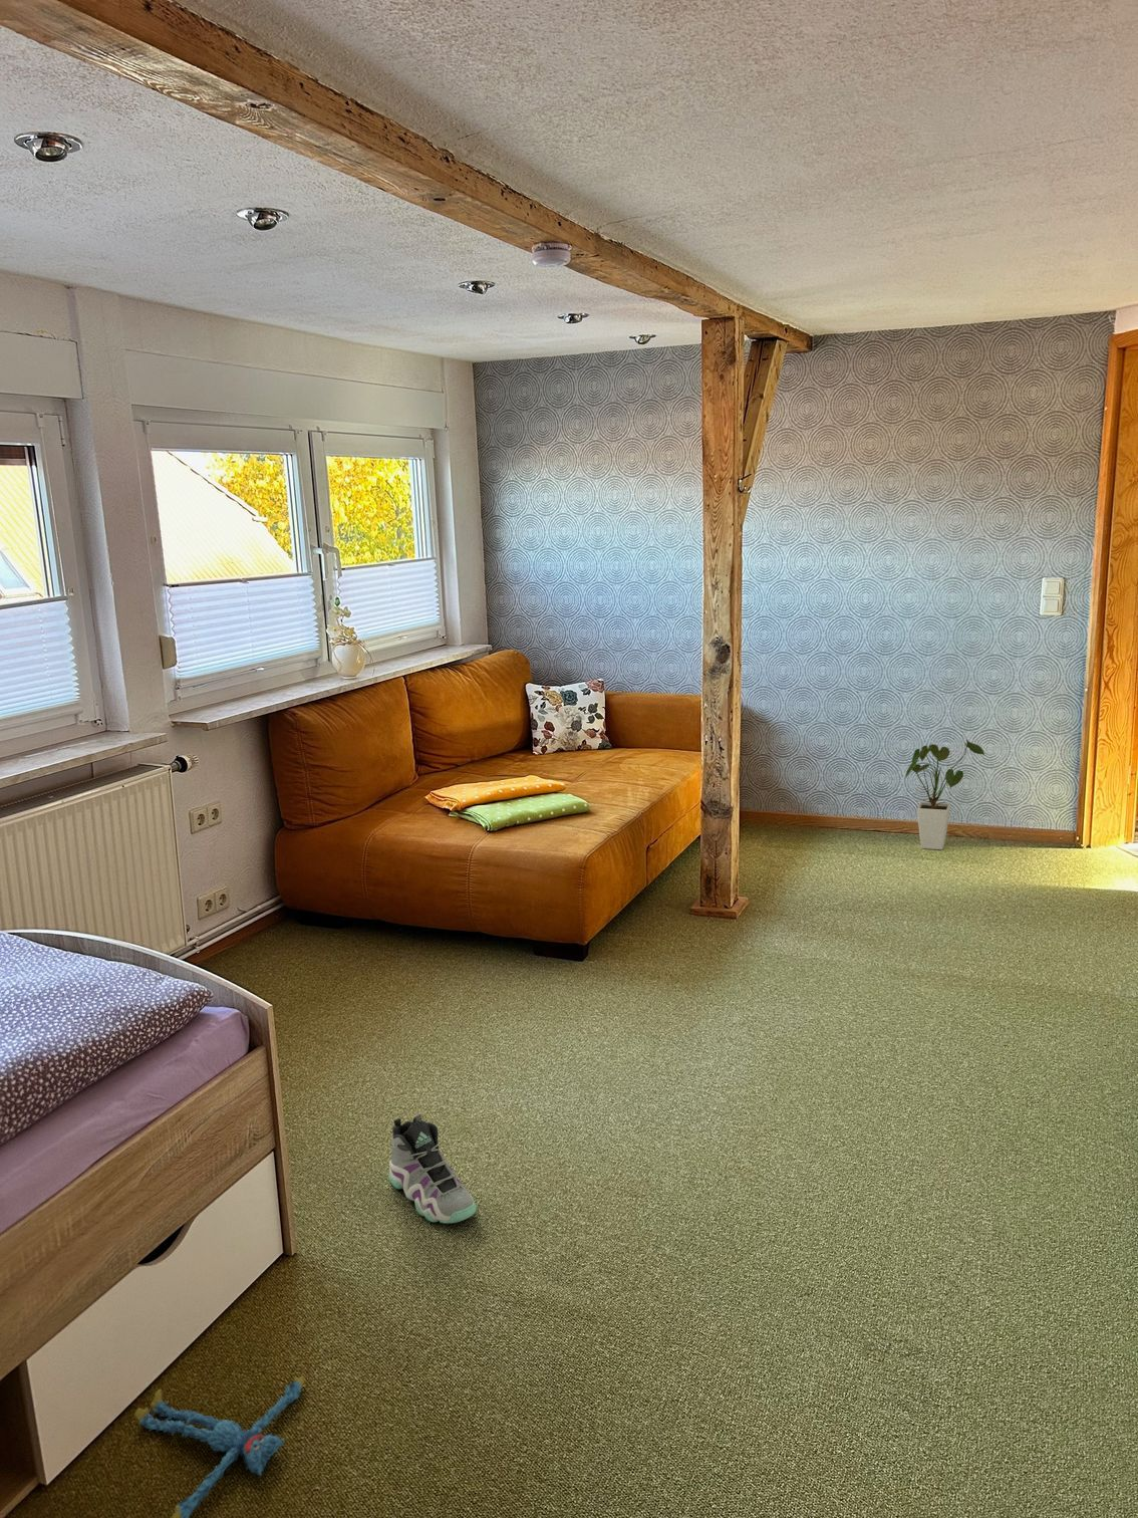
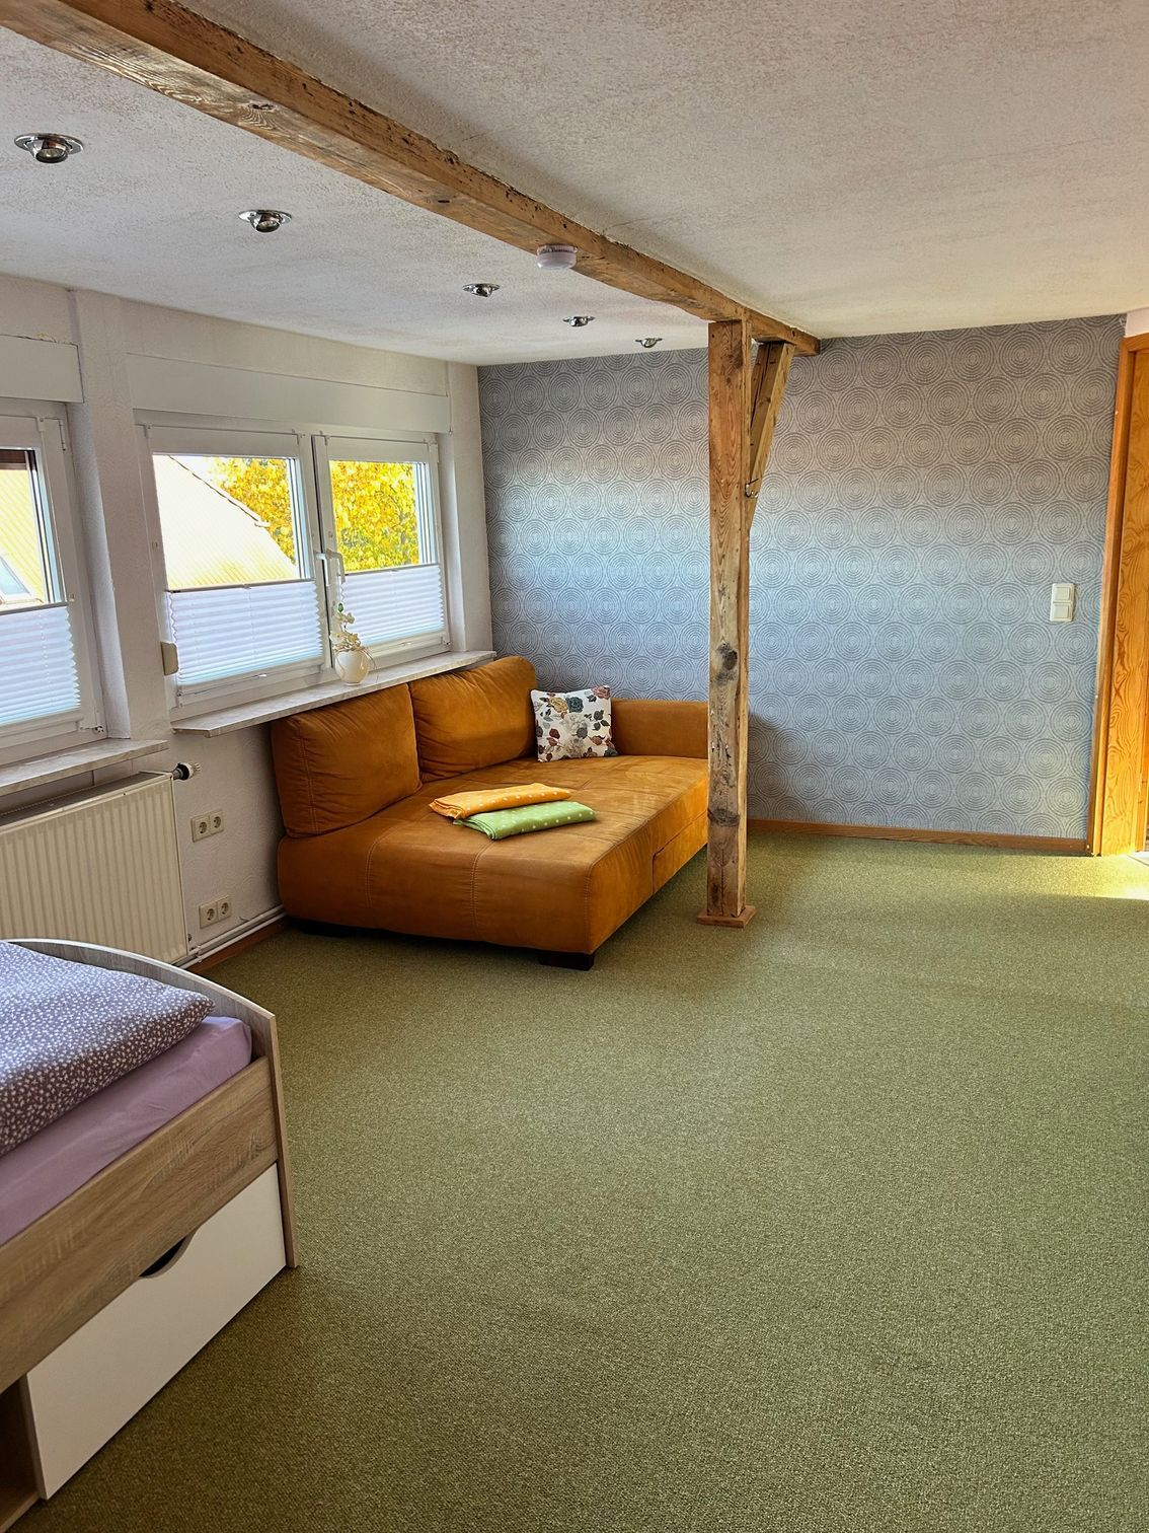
- house plant [904,737,985,850]
- sneaker [388,1114,477,1225]
- plush toy [134,1376,305,1518]
